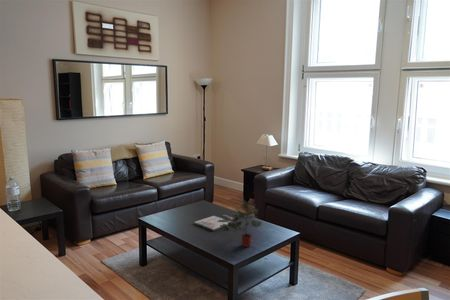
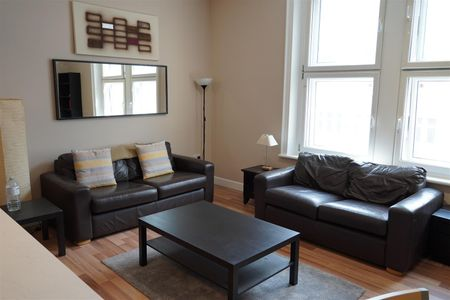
- magazine [194,214,234,232]
- potted plant [217,199,264,248]
